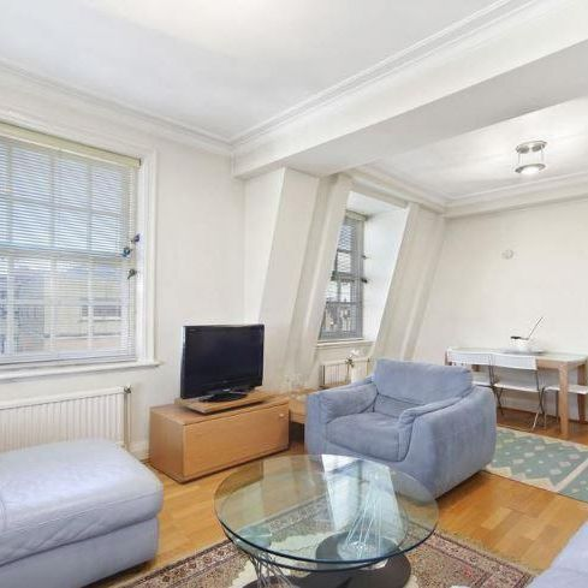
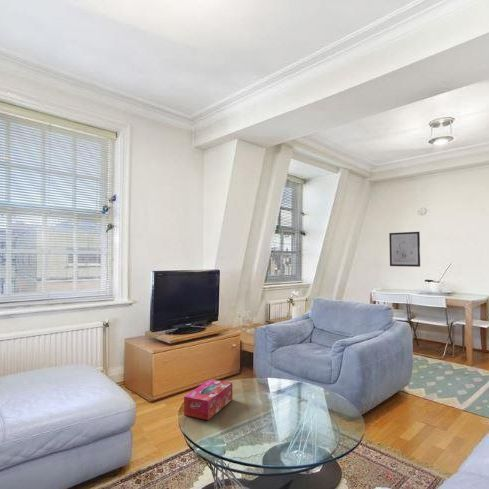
+ wall art [388,231,421,268]
+ tissue box [183,378,233,421]
